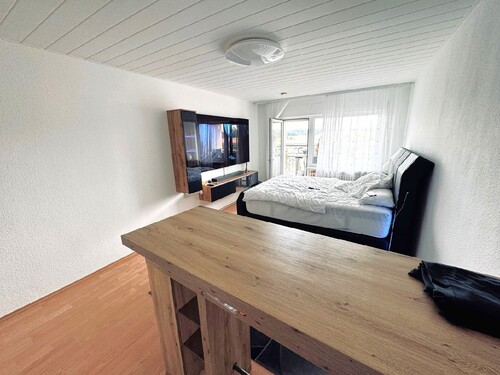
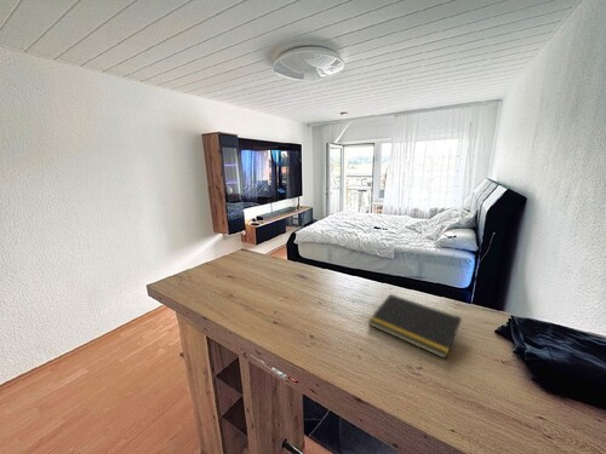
+ notepad [367,293,463,360]
